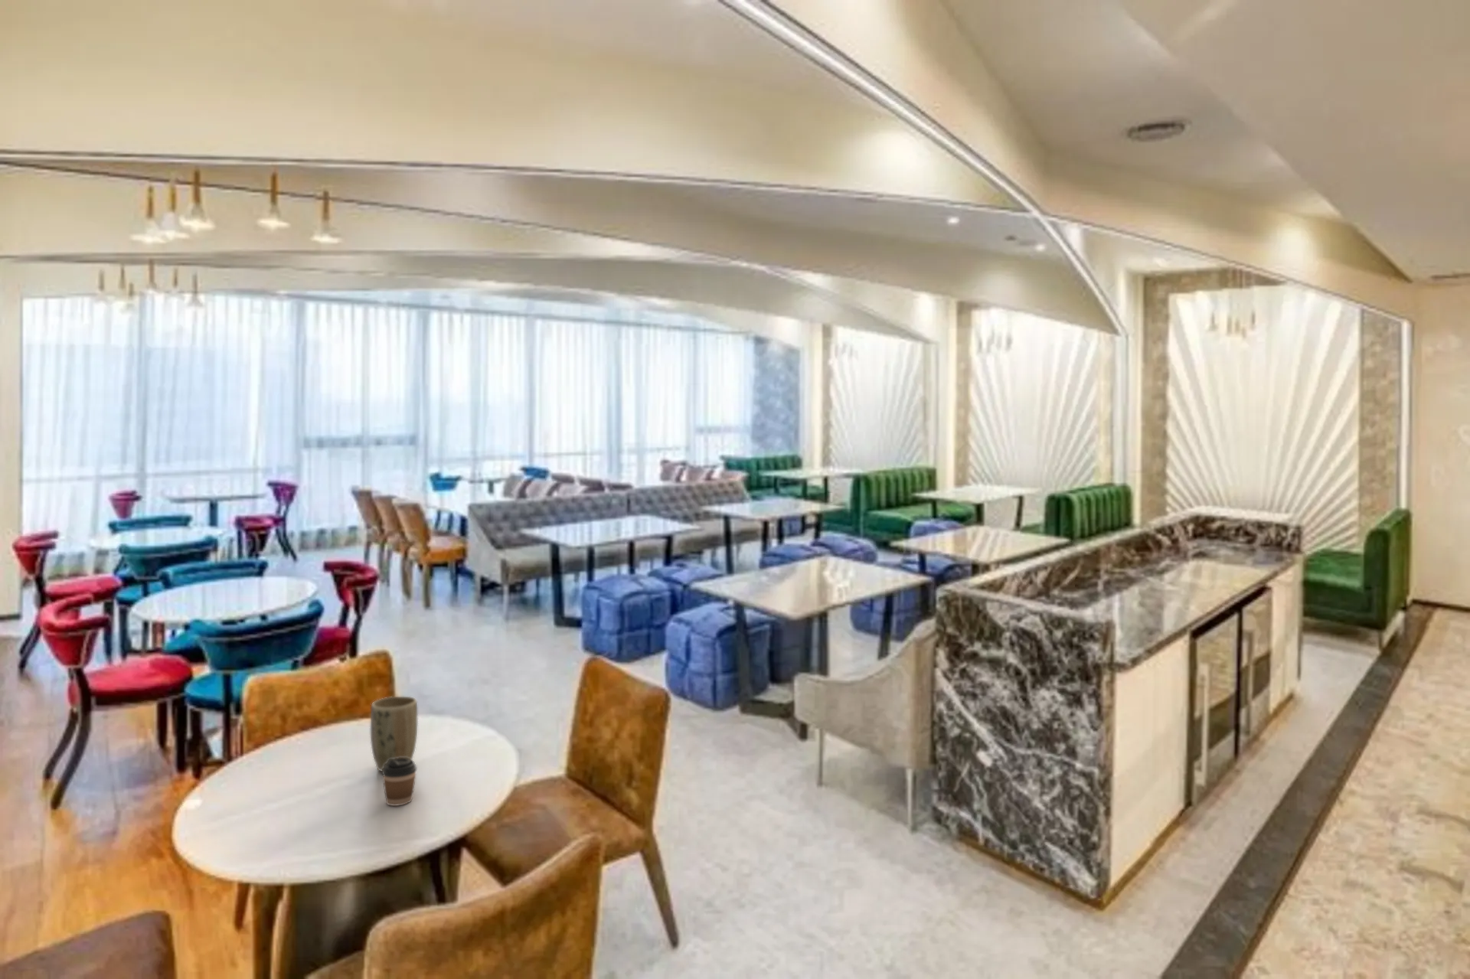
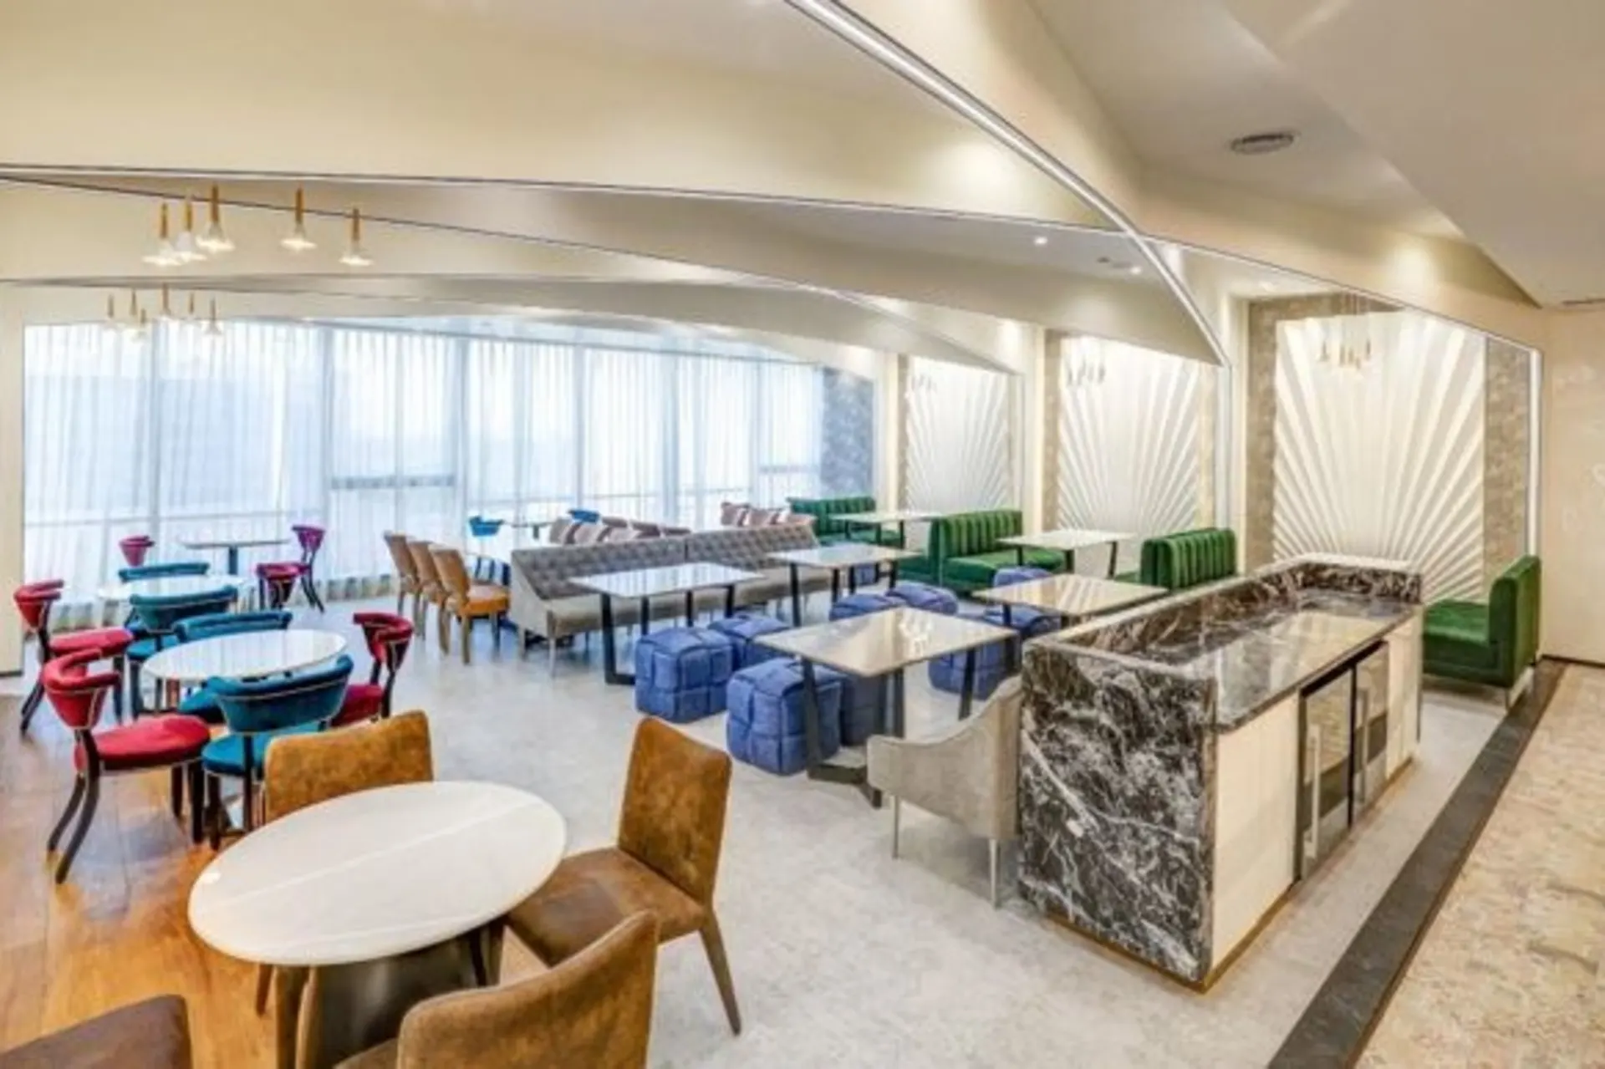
- coffee cup [381,758,418,806]
- plant pot [369,696,418,772]
